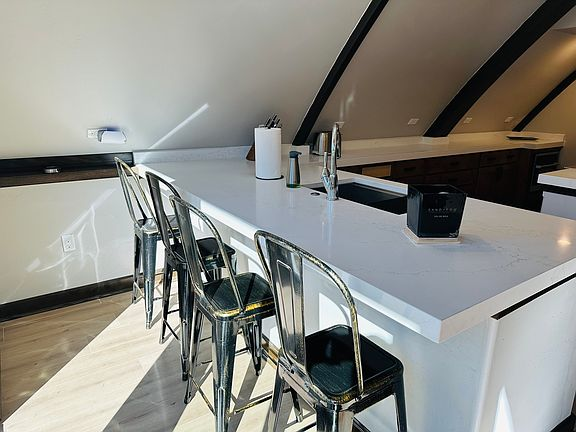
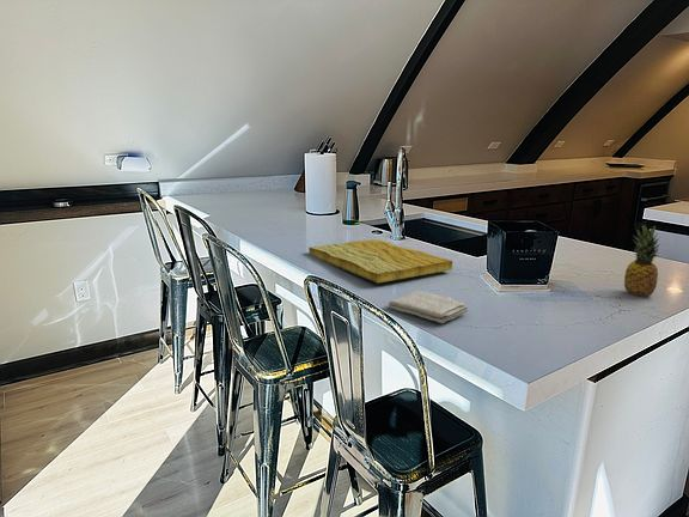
+ fruit [623,224,660,297]
+ cutting board [307,238,453,285]
+ washcloth [388,290,469,324]
